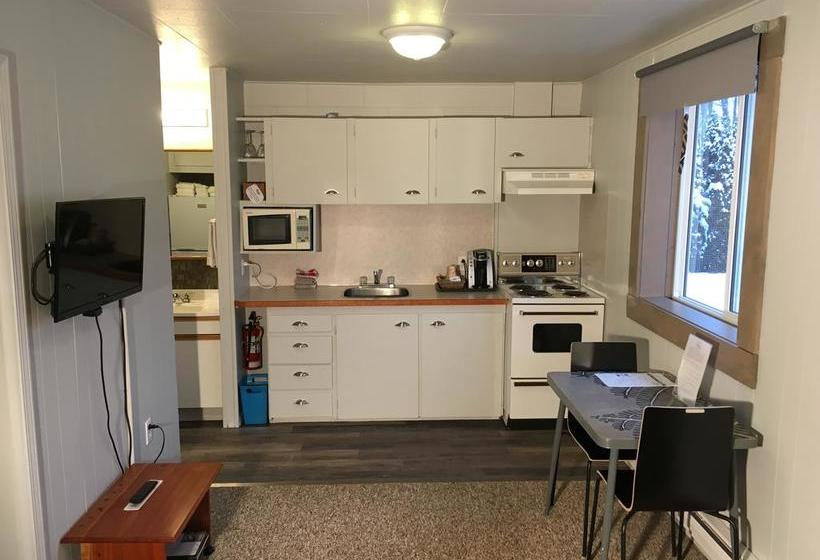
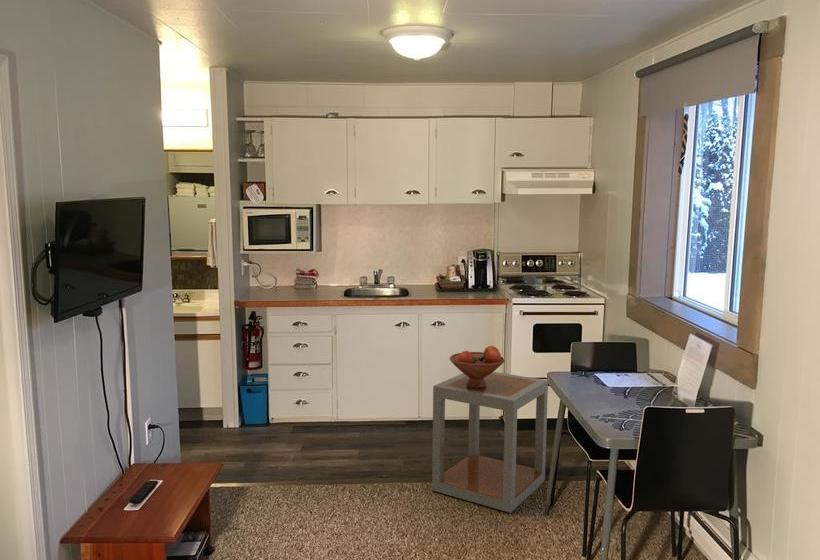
+ side table [431,371,549,514]
+ fruit bowl [449,345,505,389]
